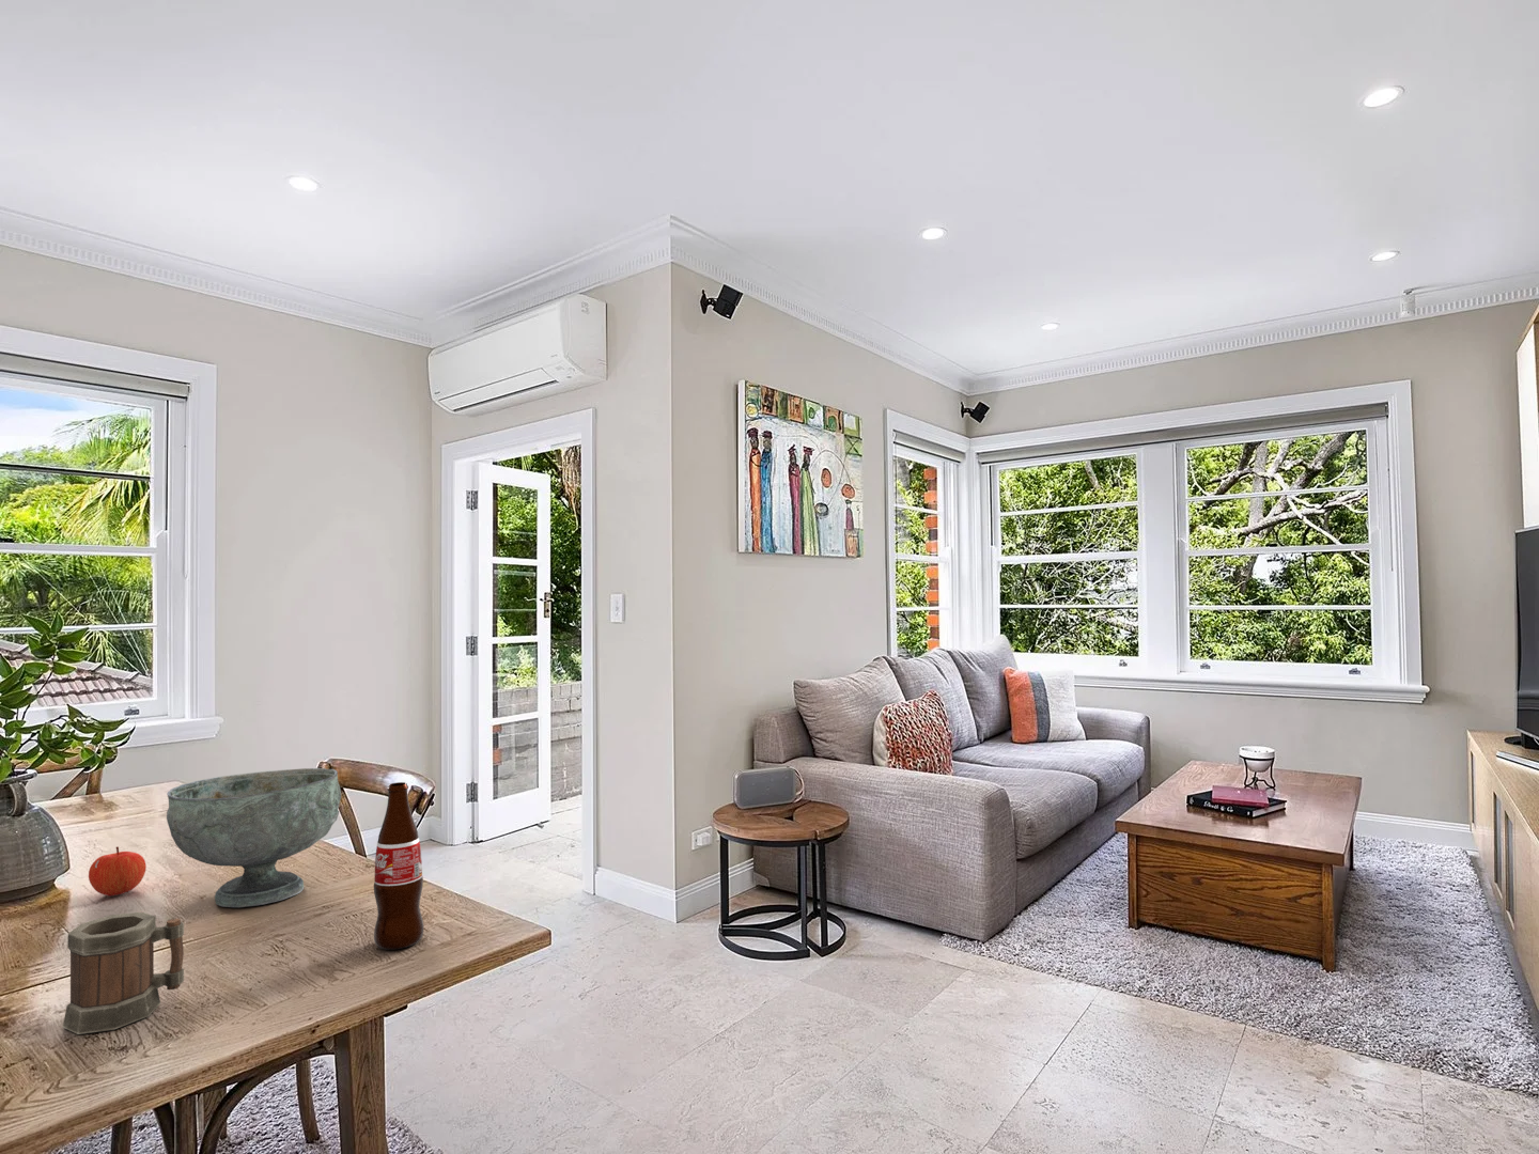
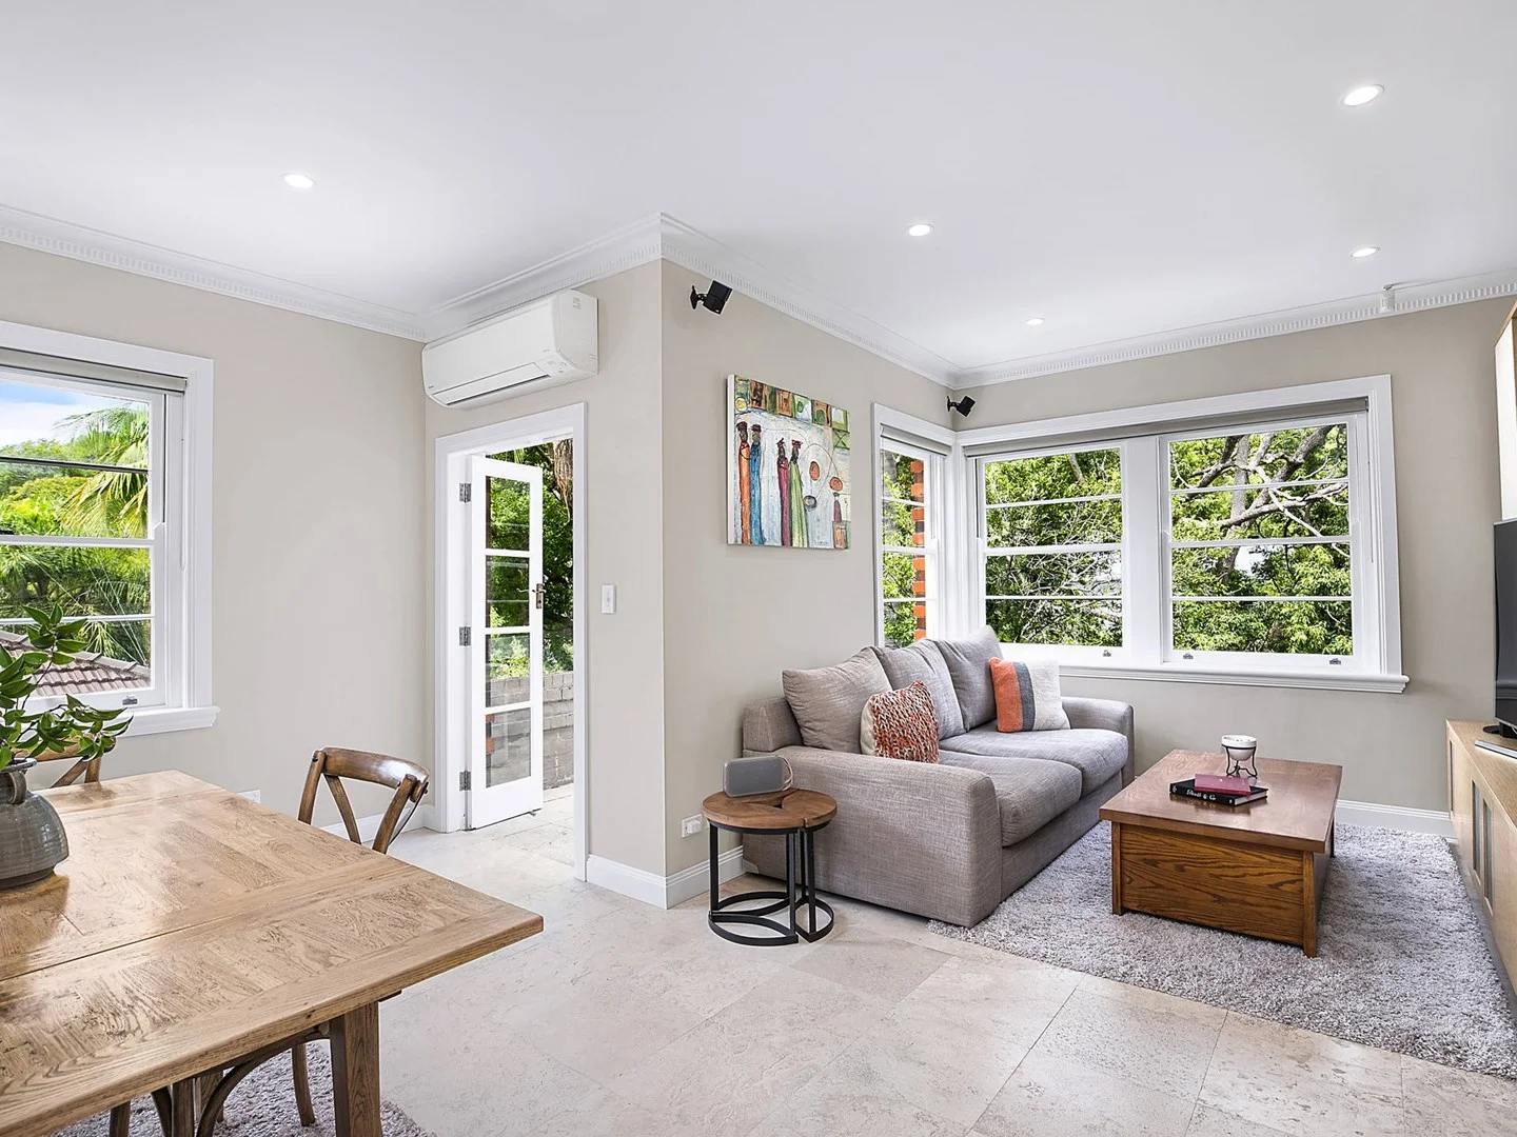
- bottle [373,781,424,952]
- apple [87,845,148,897]
- decorative bowl [166,767,342,908]
- mug [62,912,185,1035]
